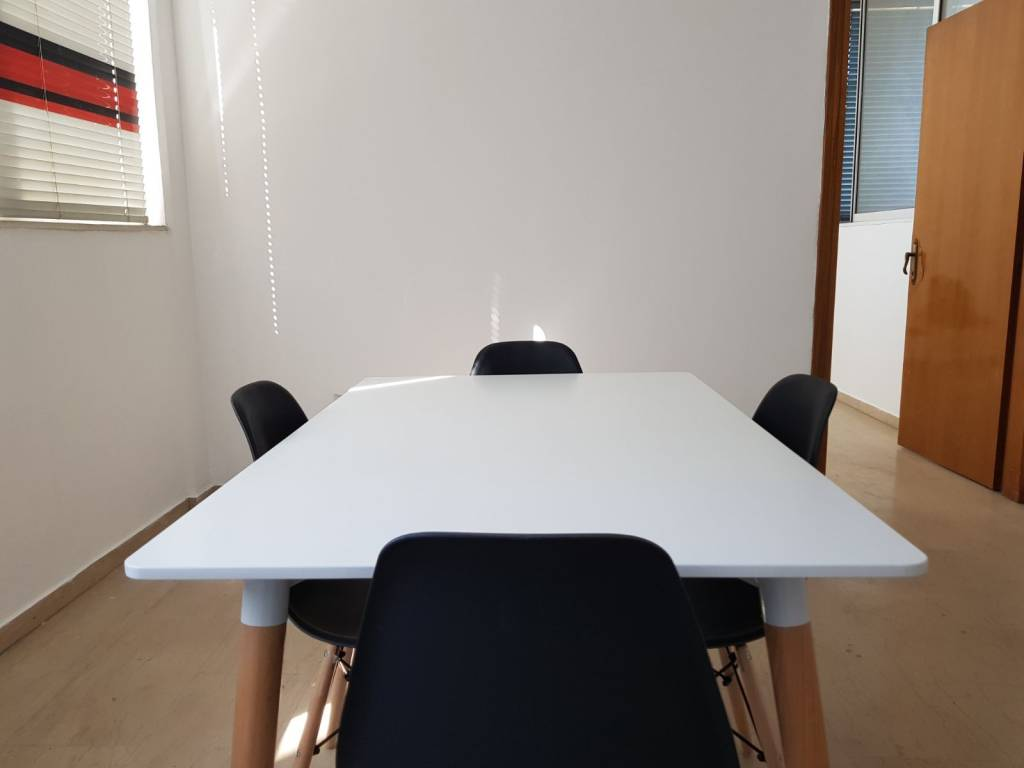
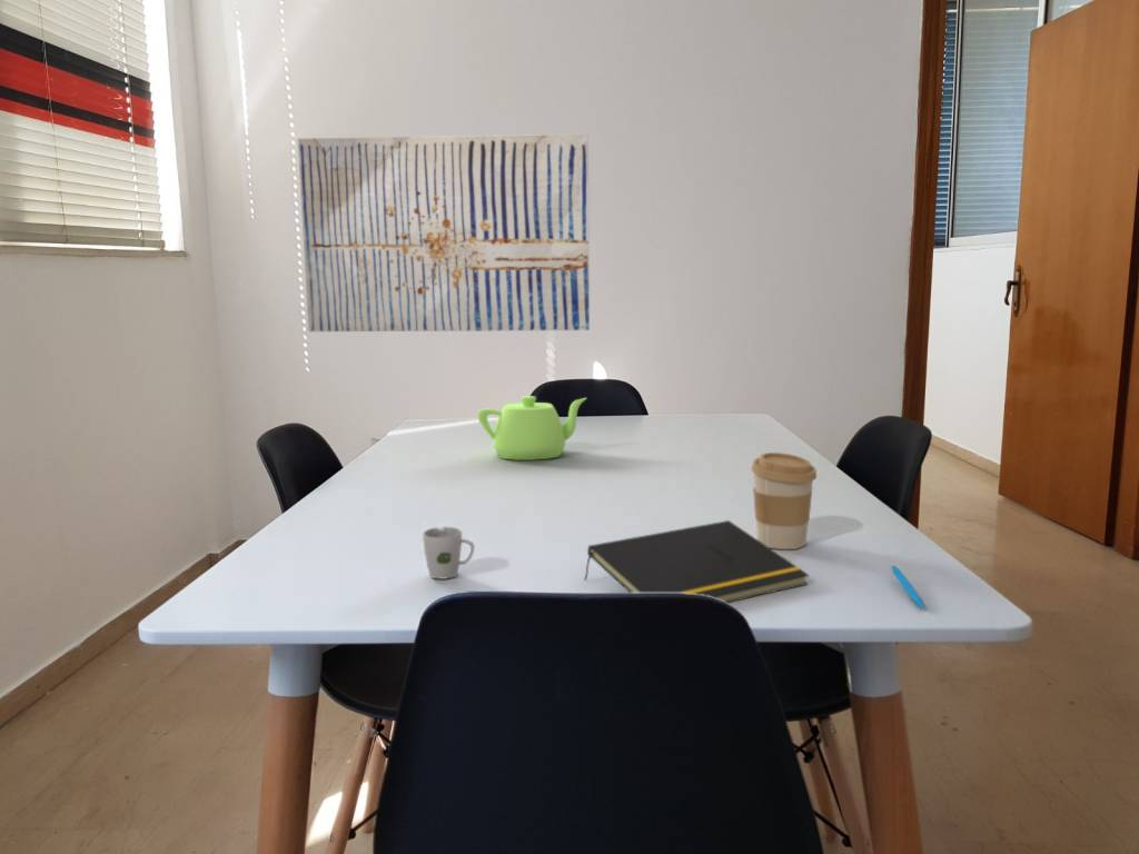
+ coffee cup [751,451,818,550]
+ pen [891,565,925,610]
+ teapot [476,395,587,461]
+ cup [422,520,475,580]
+ notepad [583,519,810,604]
+ wall art [297,133,591,332]
